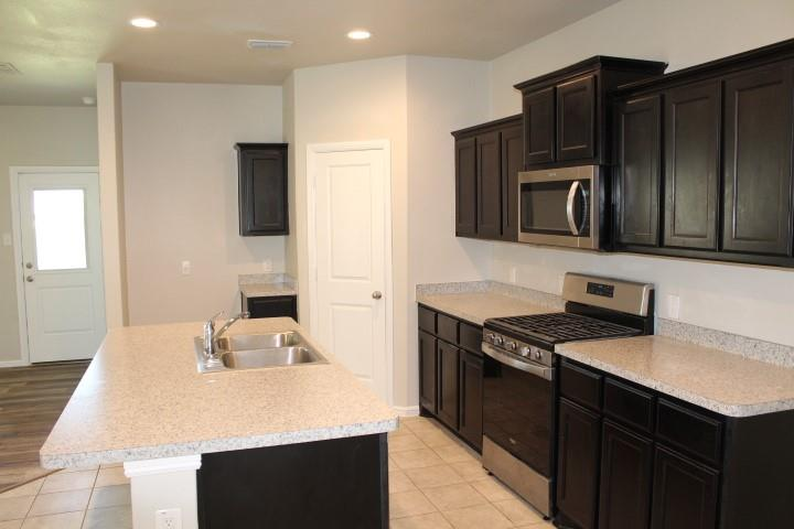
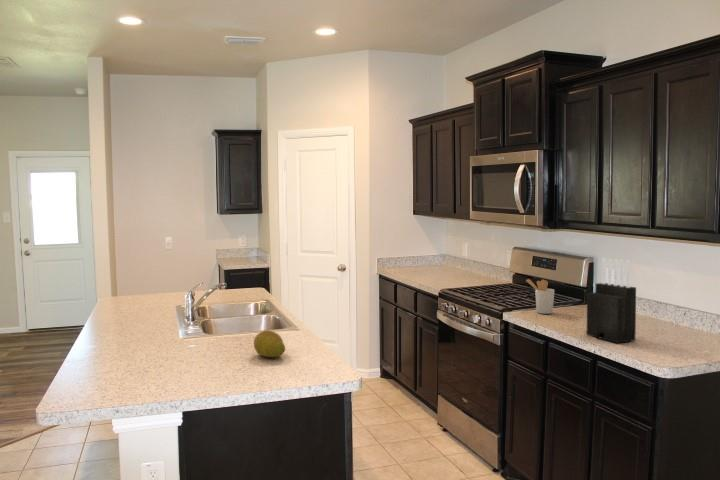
+ utensil holder [526,278,555,315]
+ knife block [586,257,637,344]
+ fruit [253,329,286,358]
